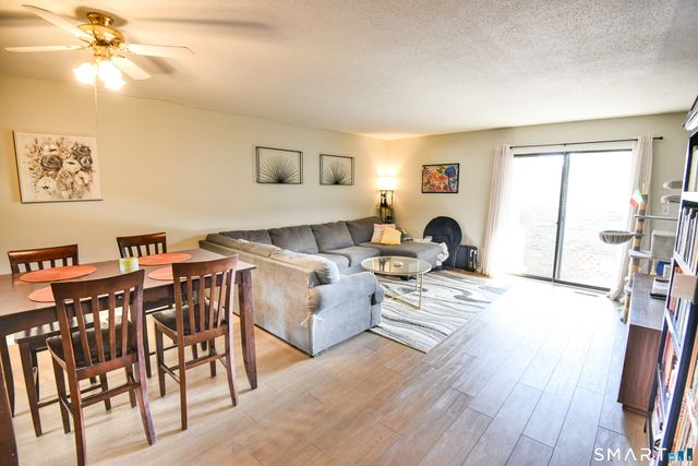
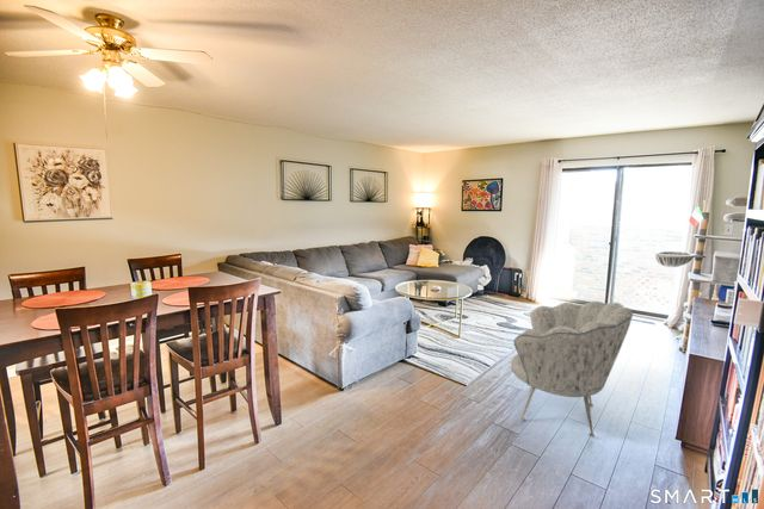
+ armchair [510,299,634,437]
